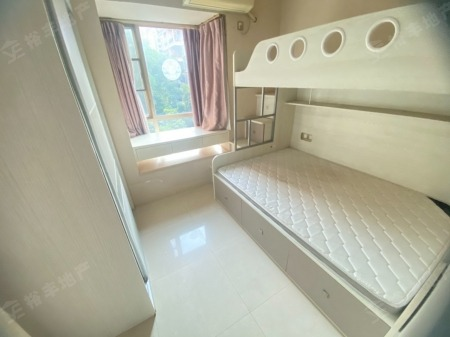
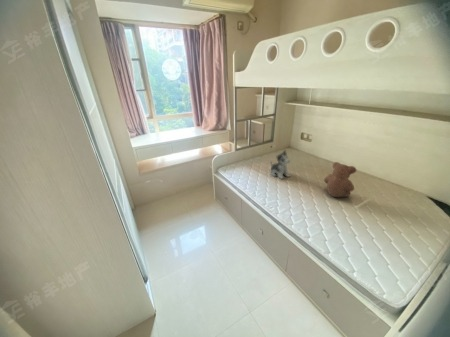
+ plush toy [269,149,291,180]
+ teddy bear [323,161,357,198]
